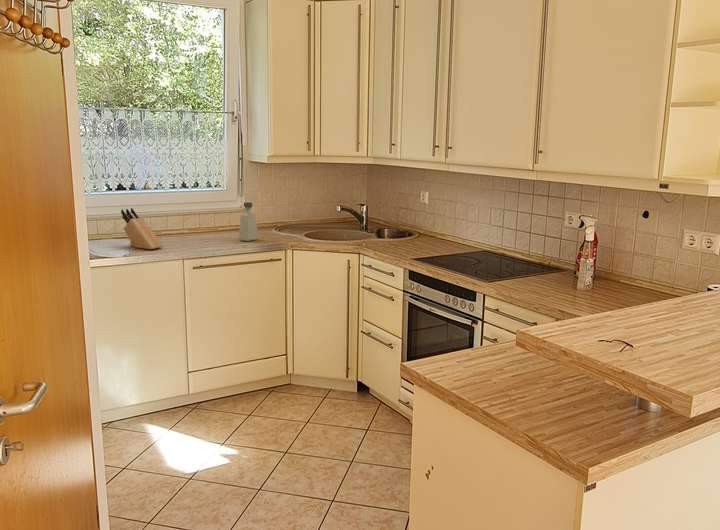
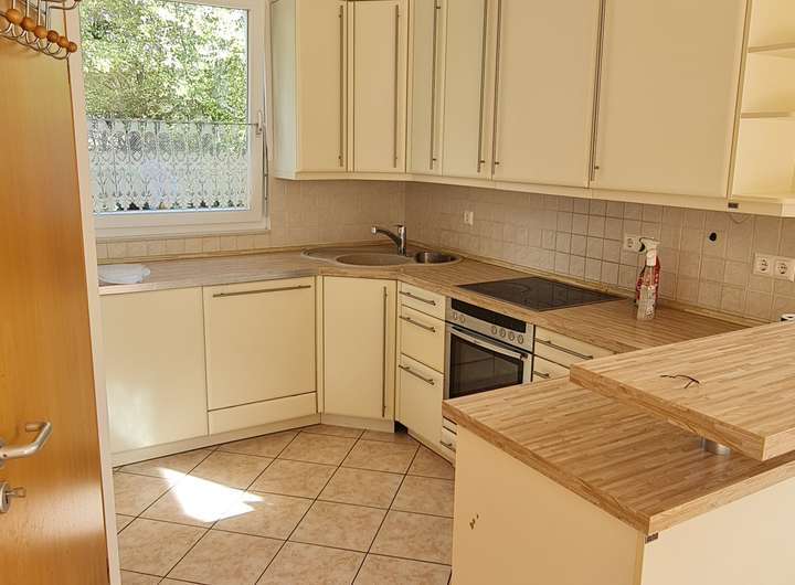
- soap dispenser [238,201,259,242]
- knife block [120,207,164,250]
